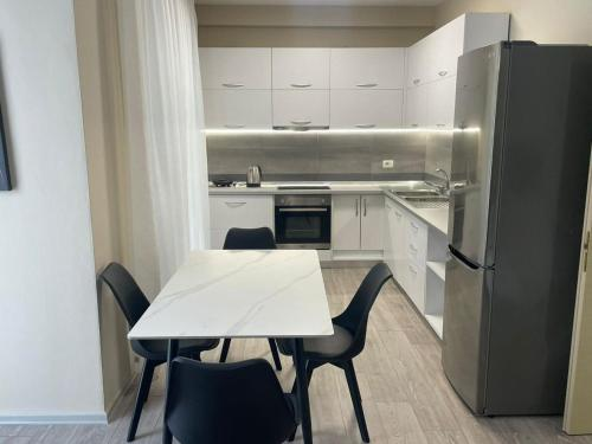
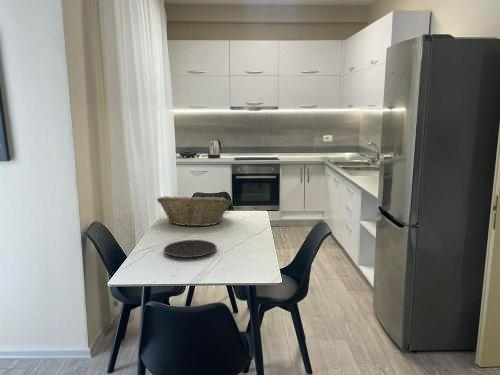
+ fruit basket [156,193,232,227]
+ plate [163,239,218,259]
